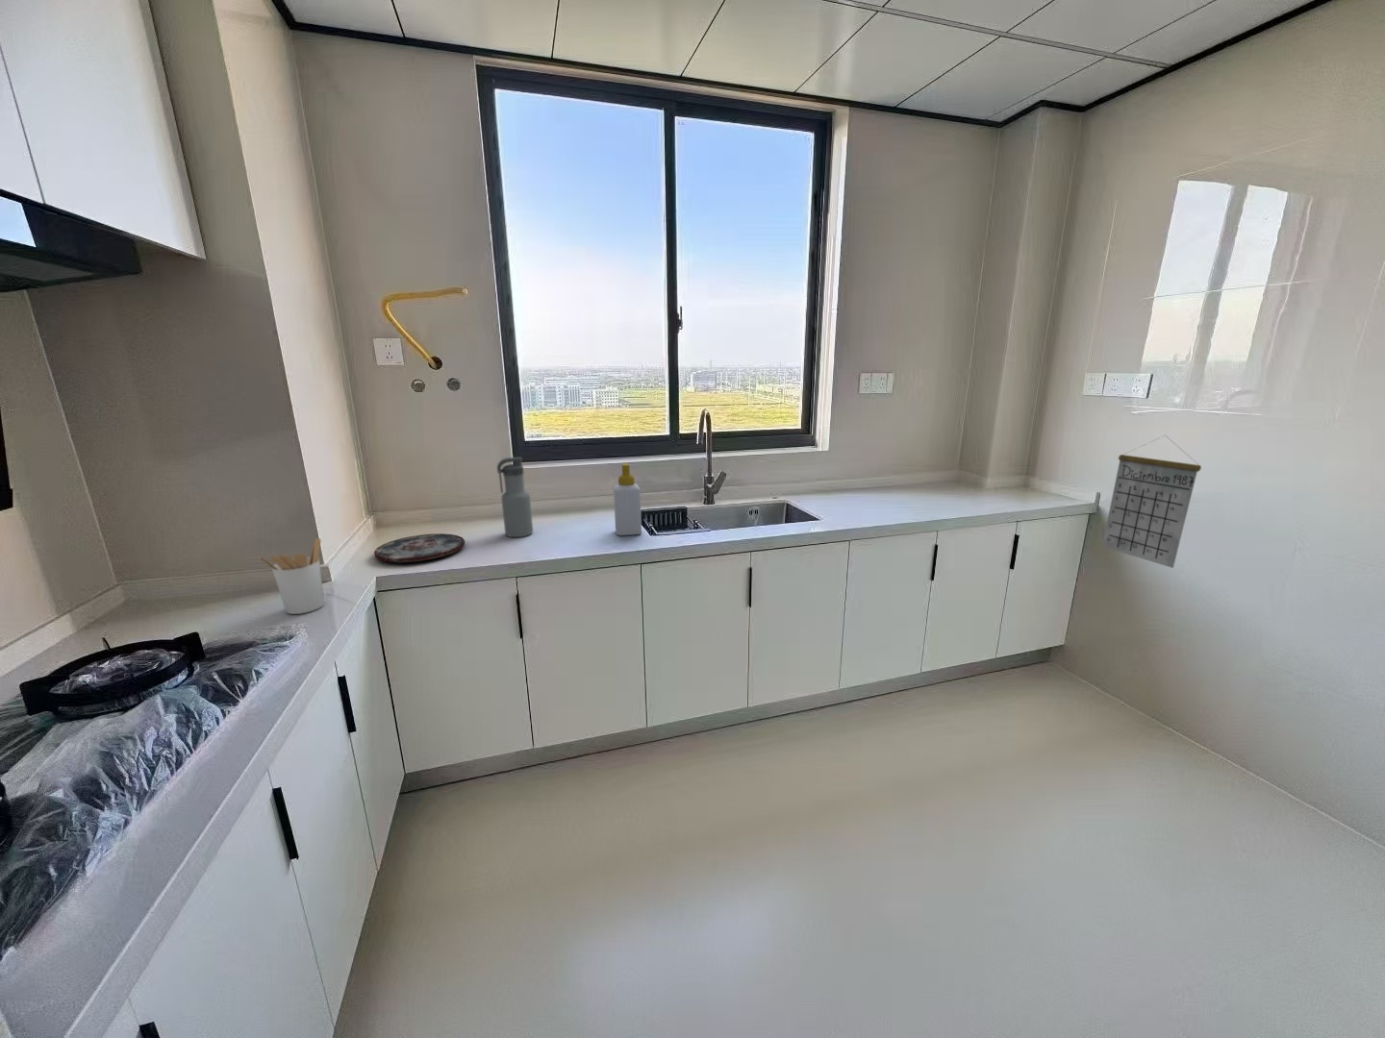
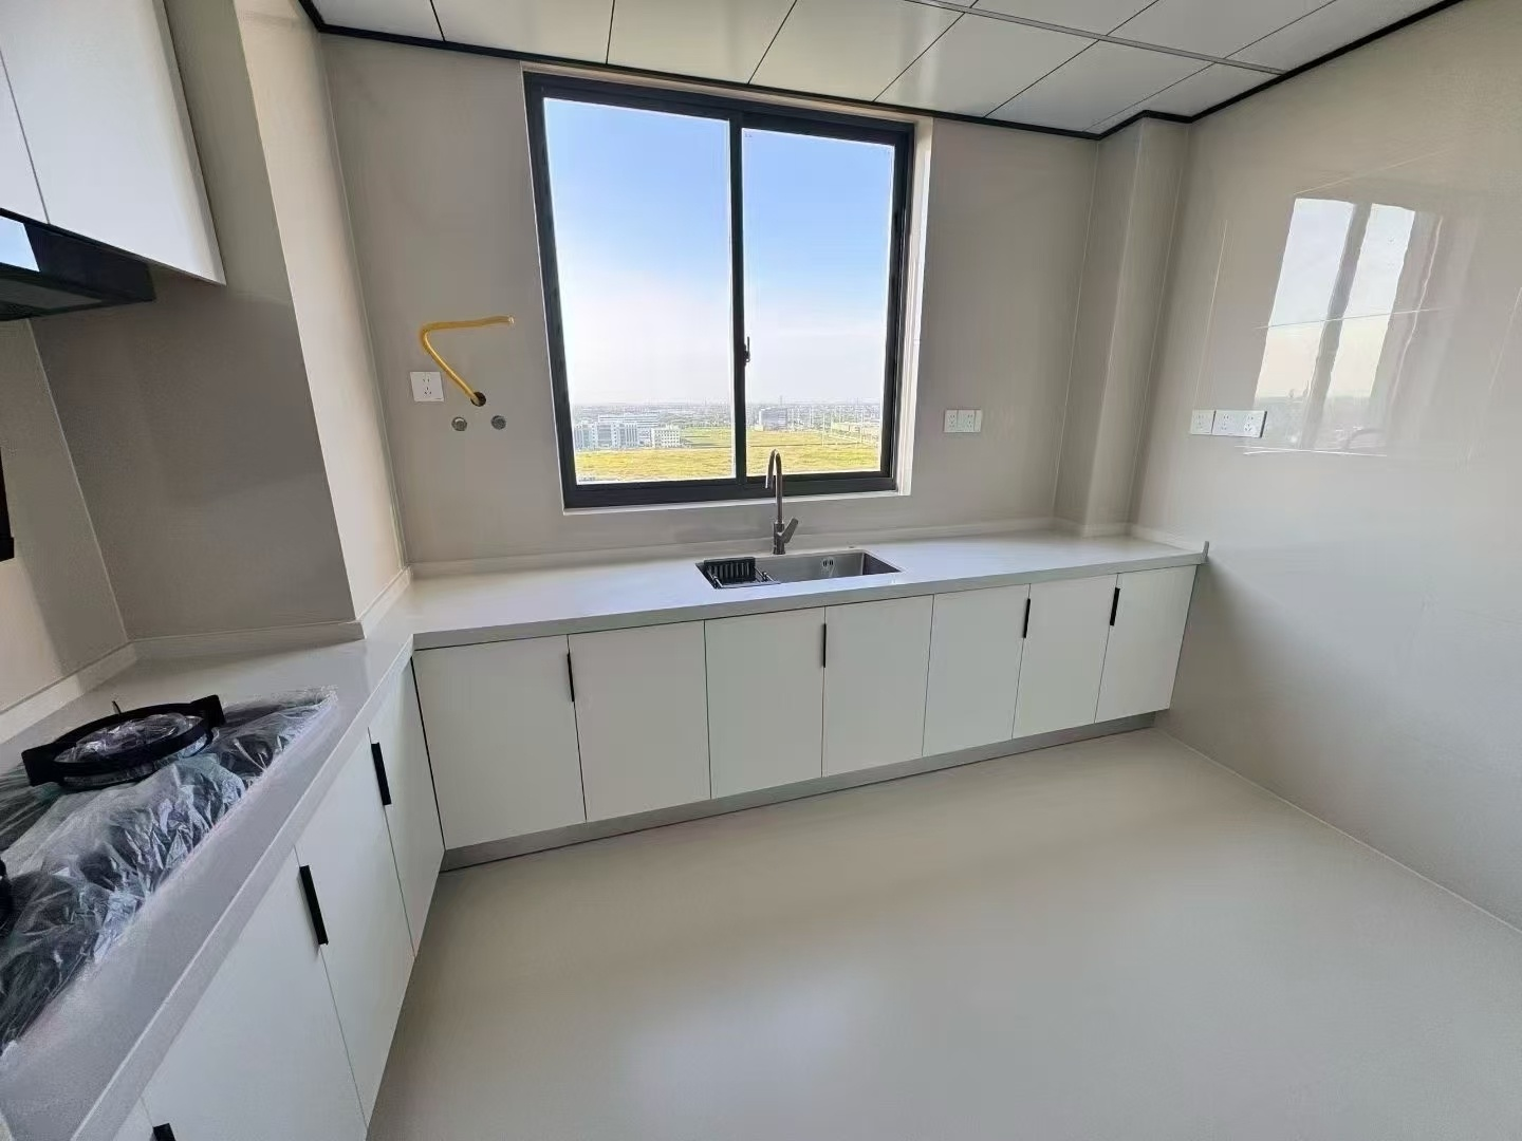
- utensil holder [257,538,325,615]
- plate [373,532,466,564]
- soap bottle [613,462,642,536]
- calendar [1101,434,1202,569]
- water bottle [496,457,533,539]
